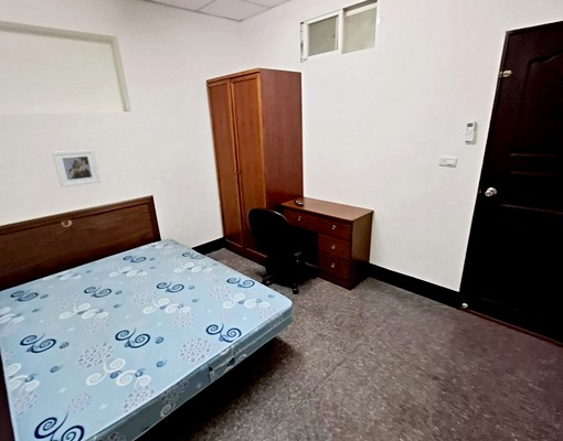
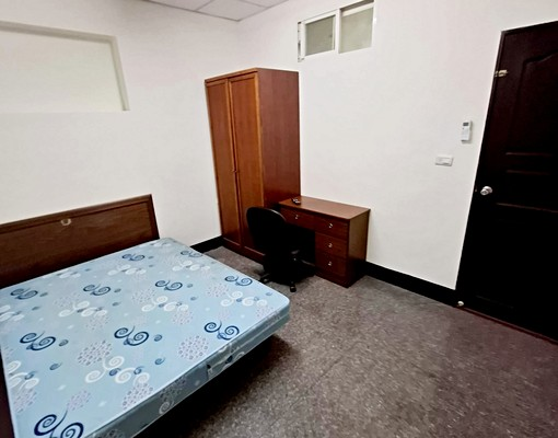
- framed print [51,149,102,189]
